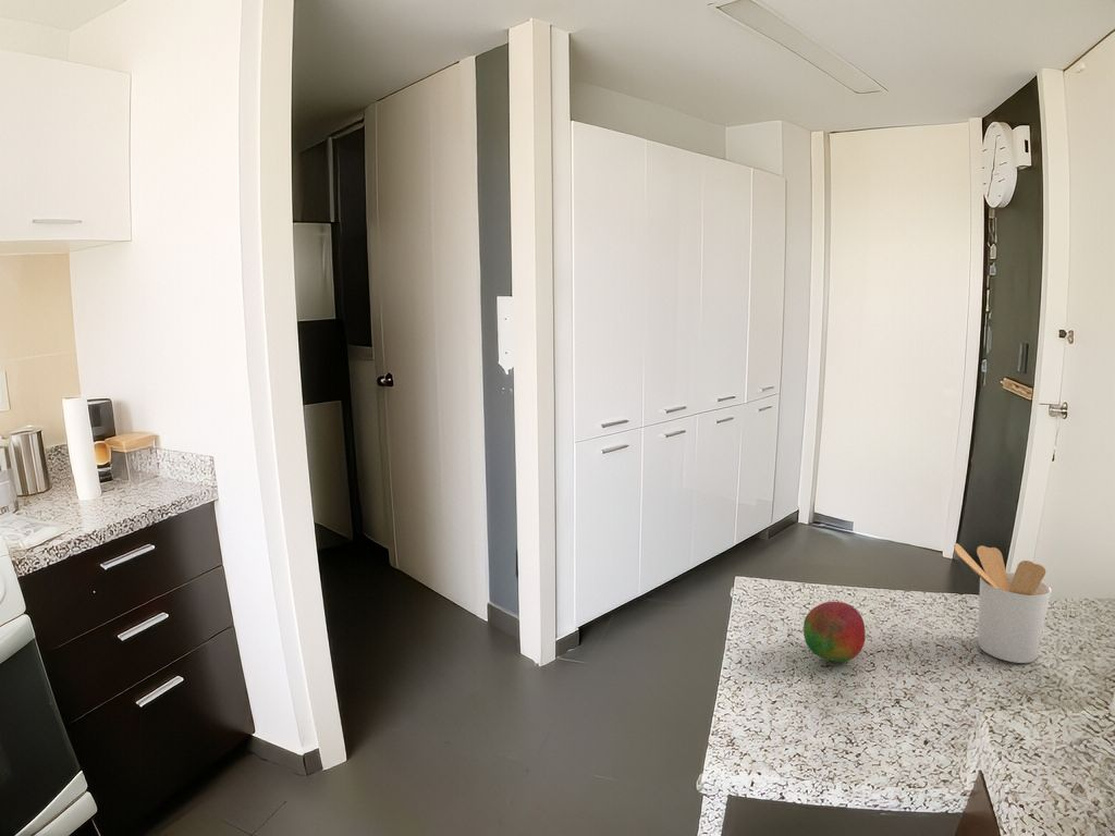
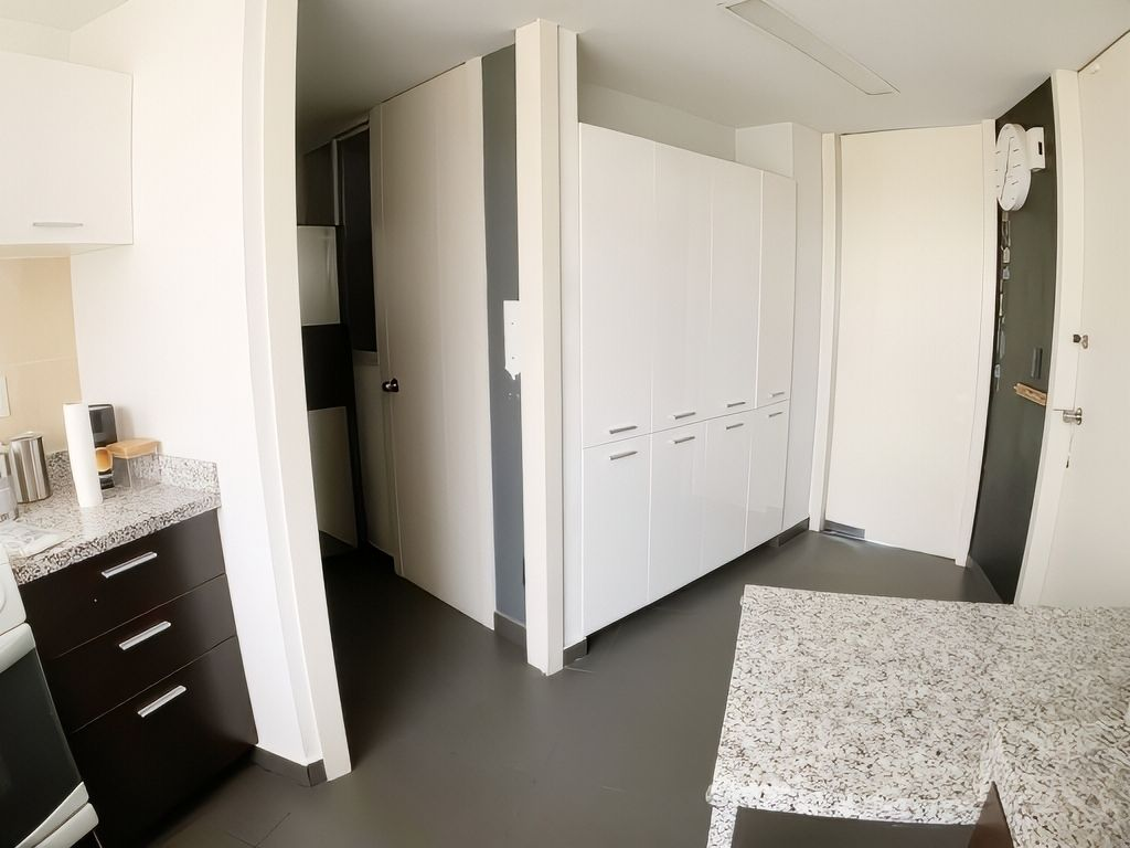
- utensil holder [953,542,1052,664]
- fruit [802,601,867,663]
